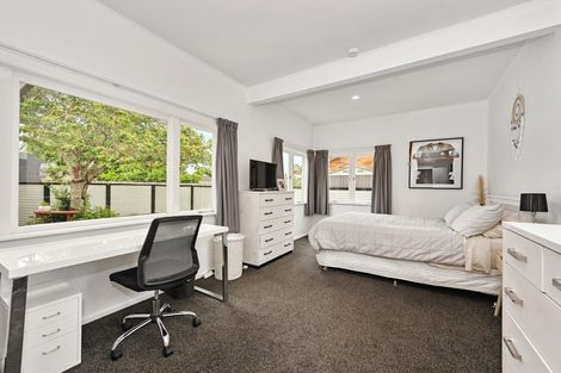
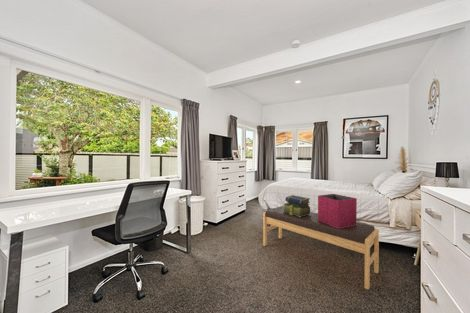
+ bench [262,205,380,290]
+ storage bin [317,193,358,228]
+ stack of books [282,194,311,217]
